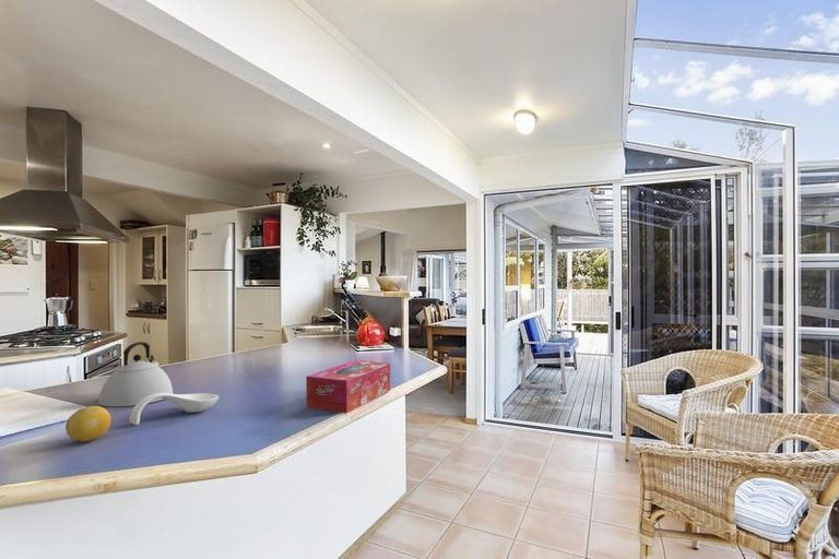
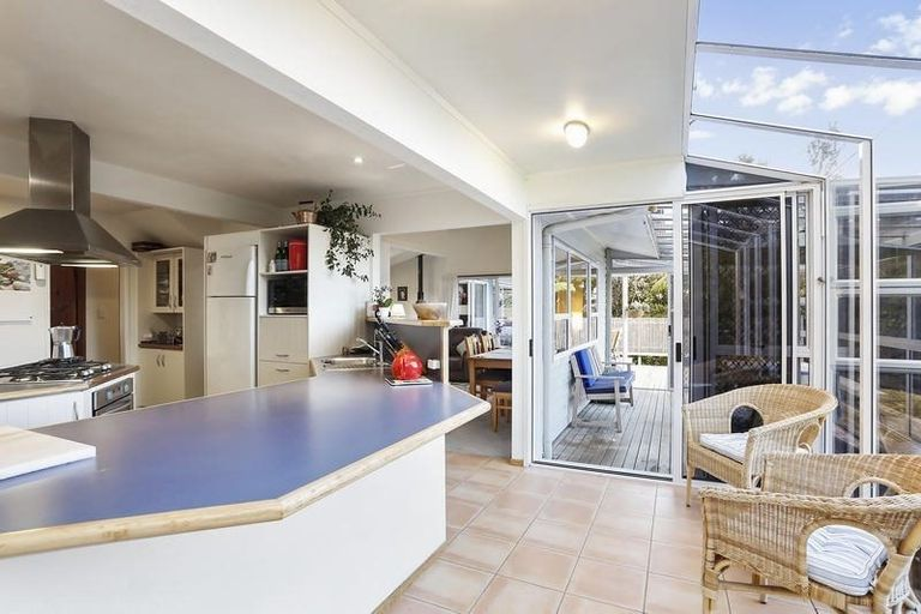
- spoon rest [129,392,220,426]
- kettle [97,341,174,407]
- tissue box [305,359,391,414]
- fruit [64,405,113,443]
